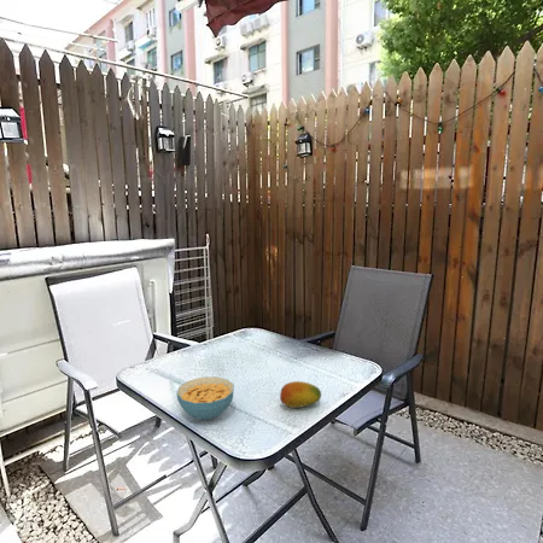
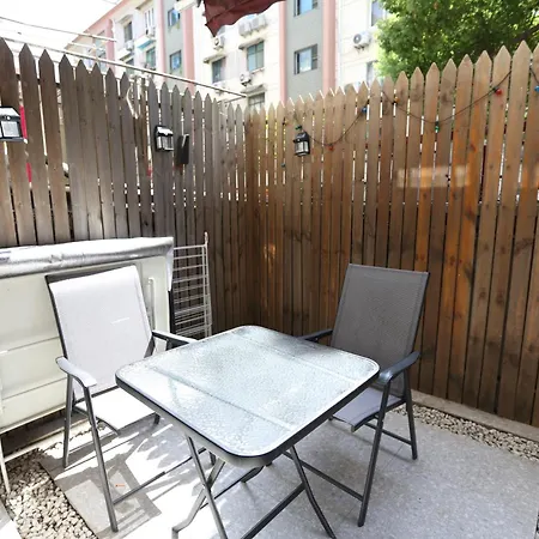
- cereal bowl [175,375,235,421]
- fruit [279,380,322,409]
